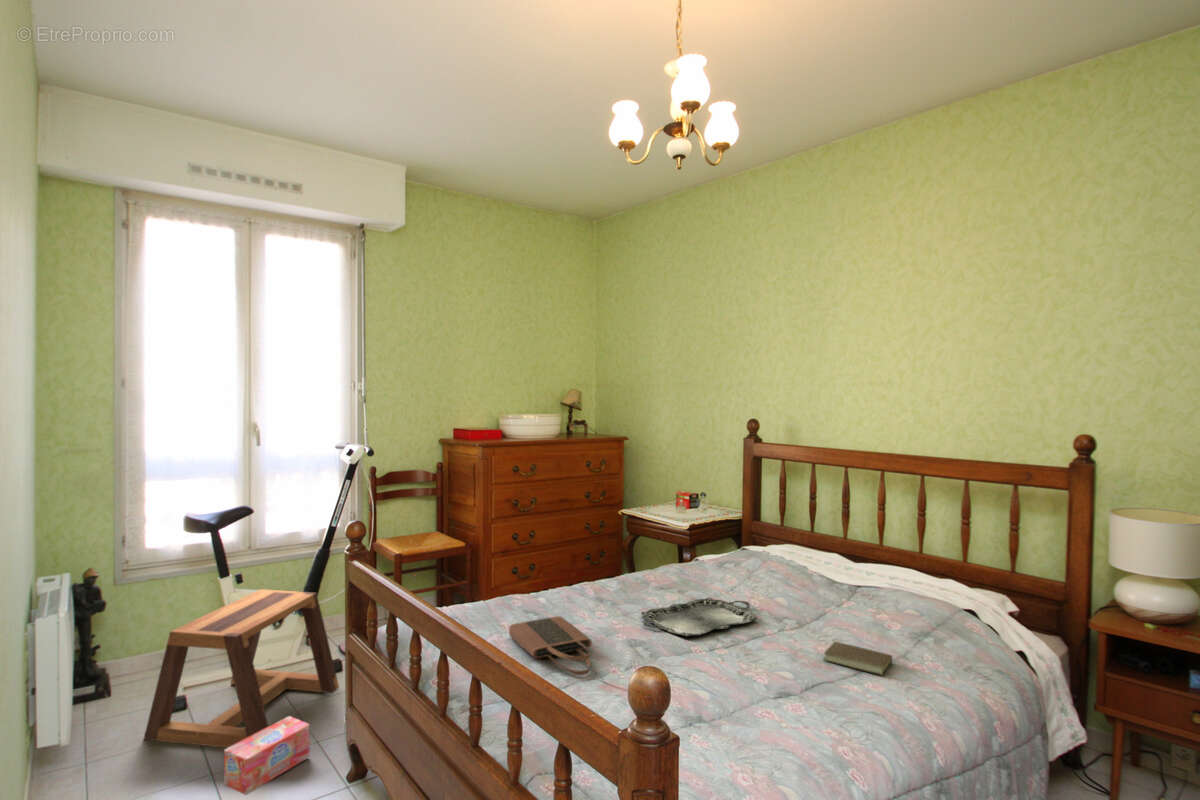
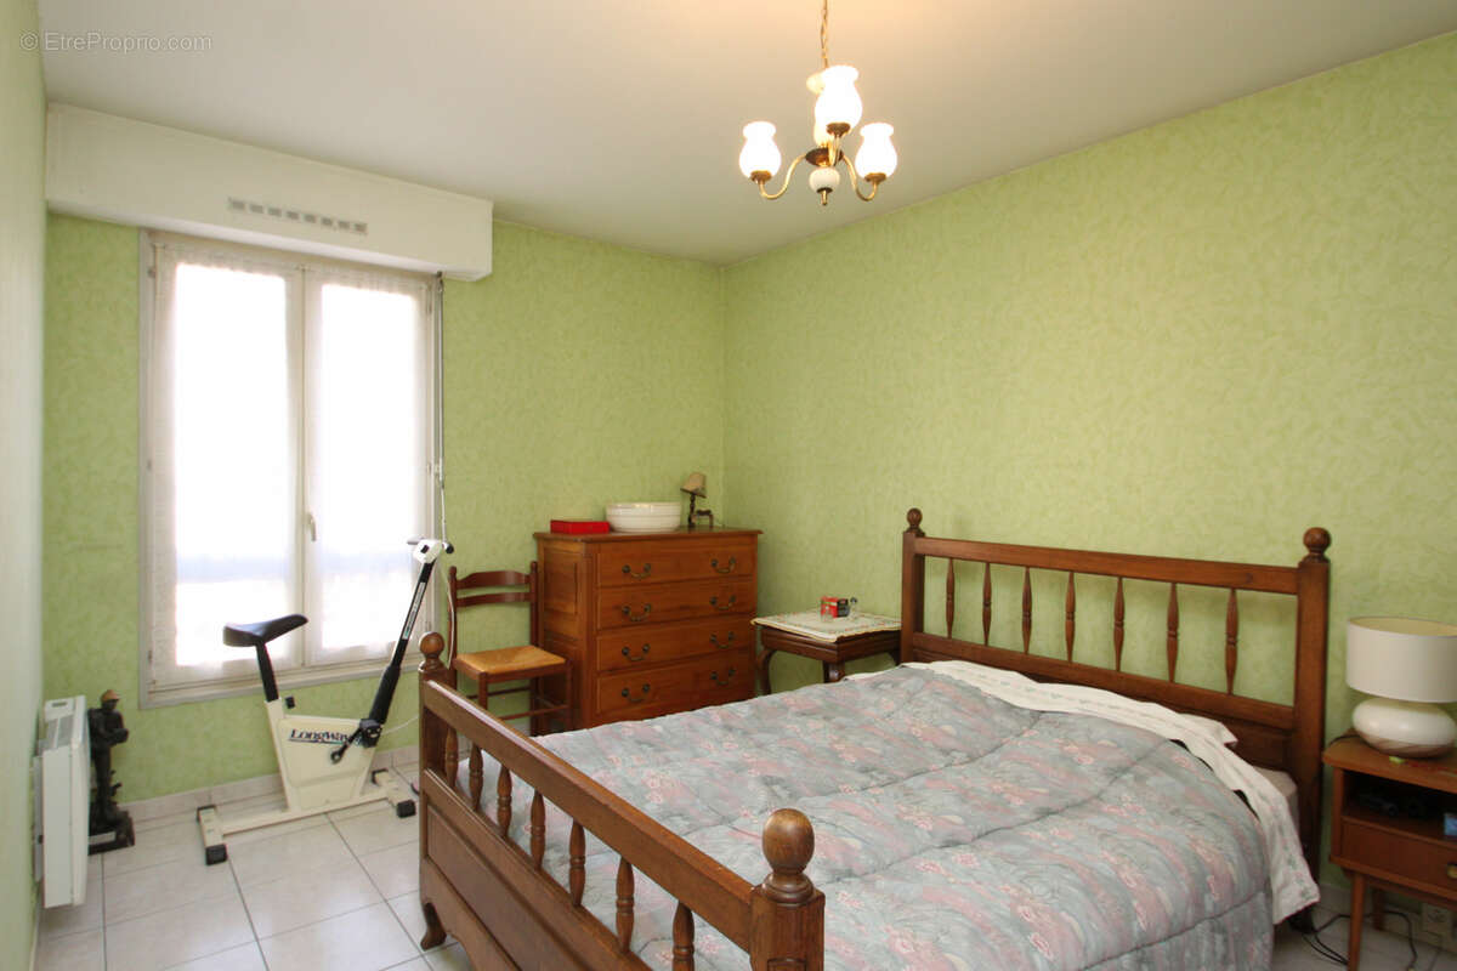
- box [223,715,311,796]
- book [822,638,893,676]
- serving tray [640,597,758,637]
- tote bag [508,615,593,676]
- stool [142,588,340,749]
